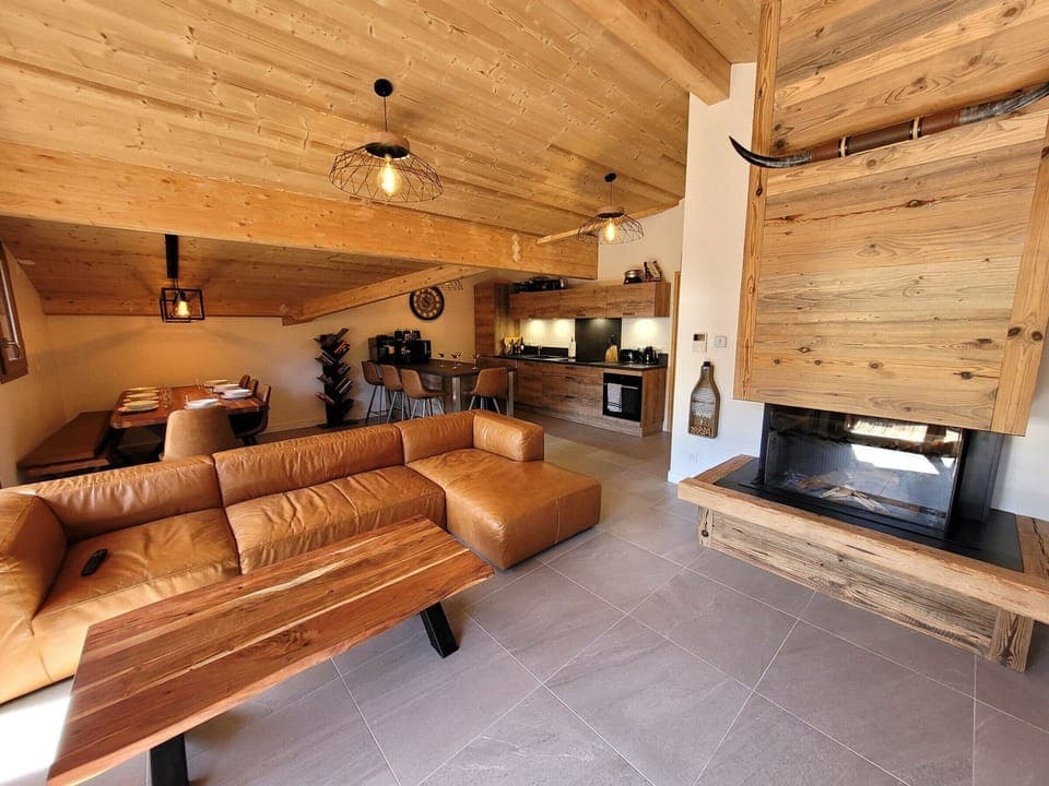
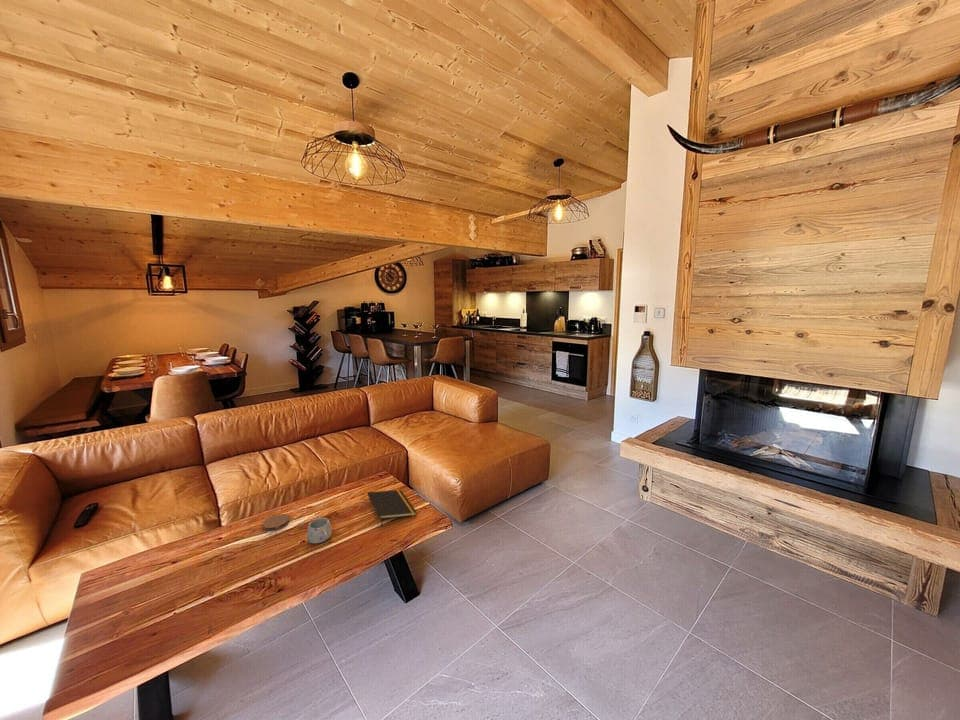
+ notepad [366,489,418,528]
+ coaster [262,513,290,532]
+ mug [306,517,333,544]
